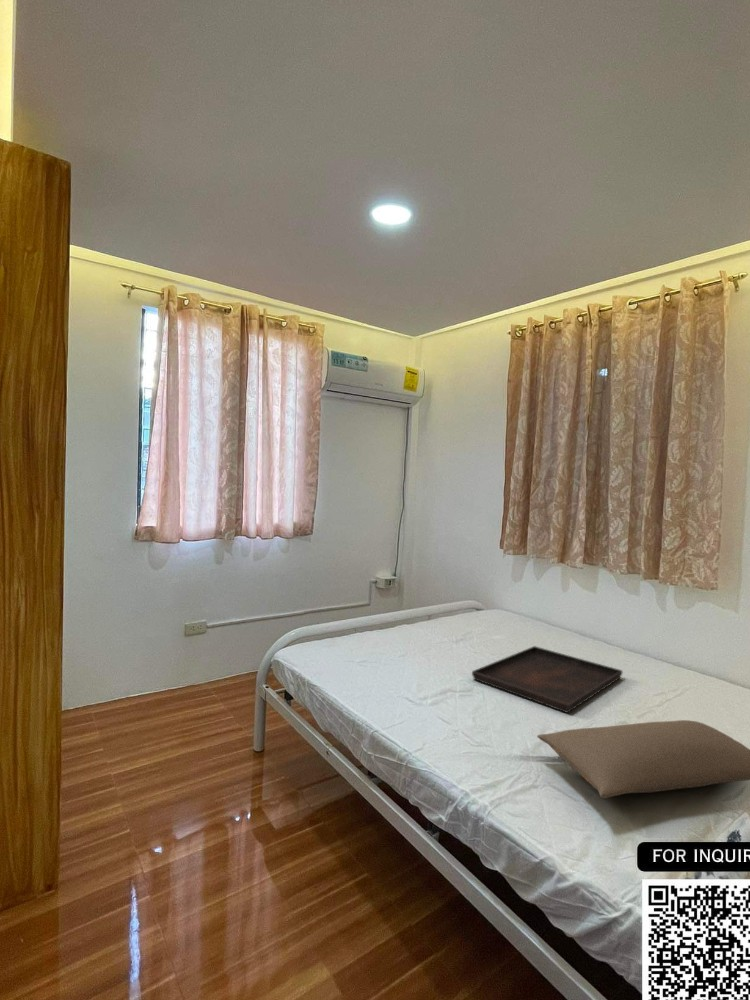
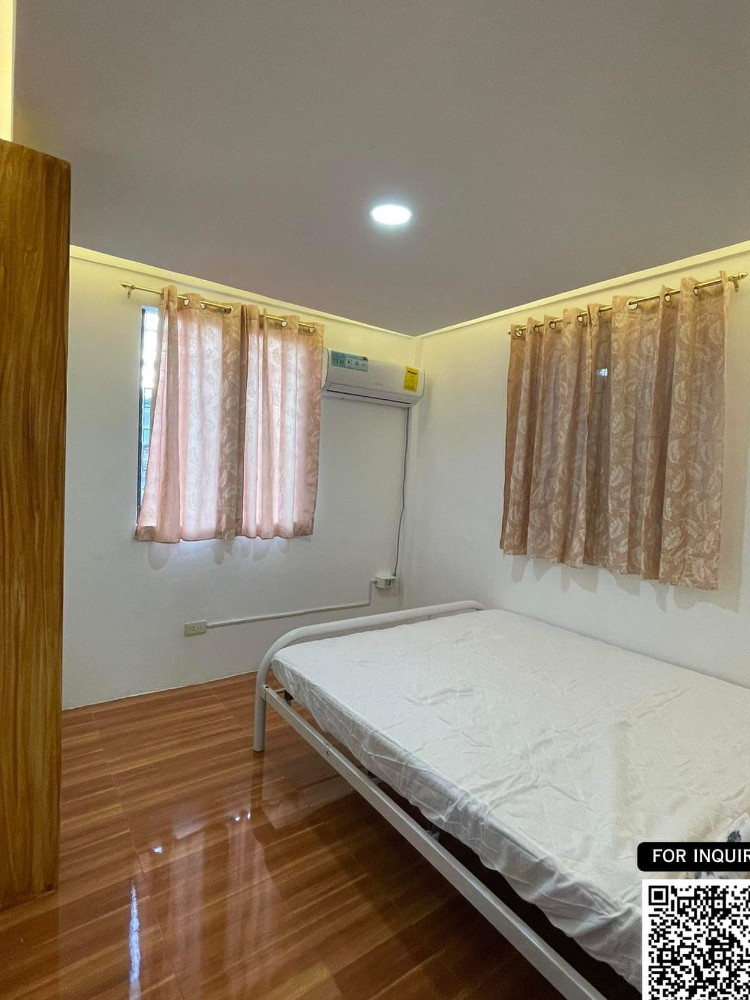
- serving tray [471,645,624,714]
- pillow [536,719,750,799]
